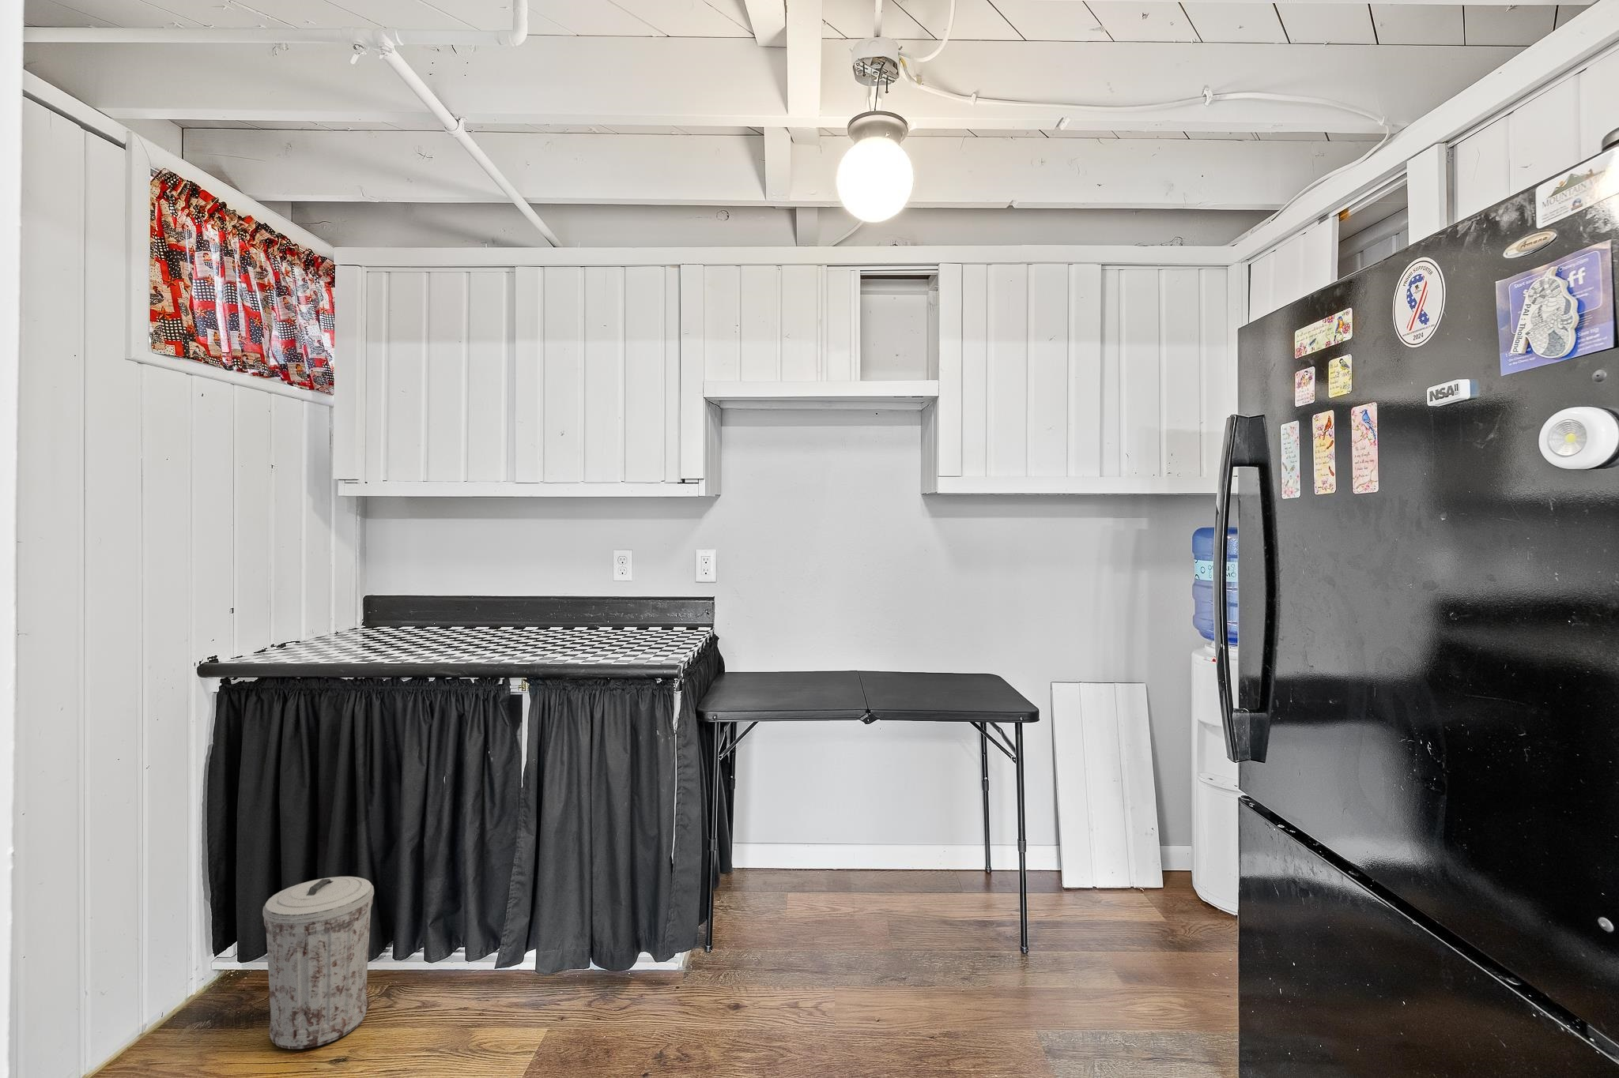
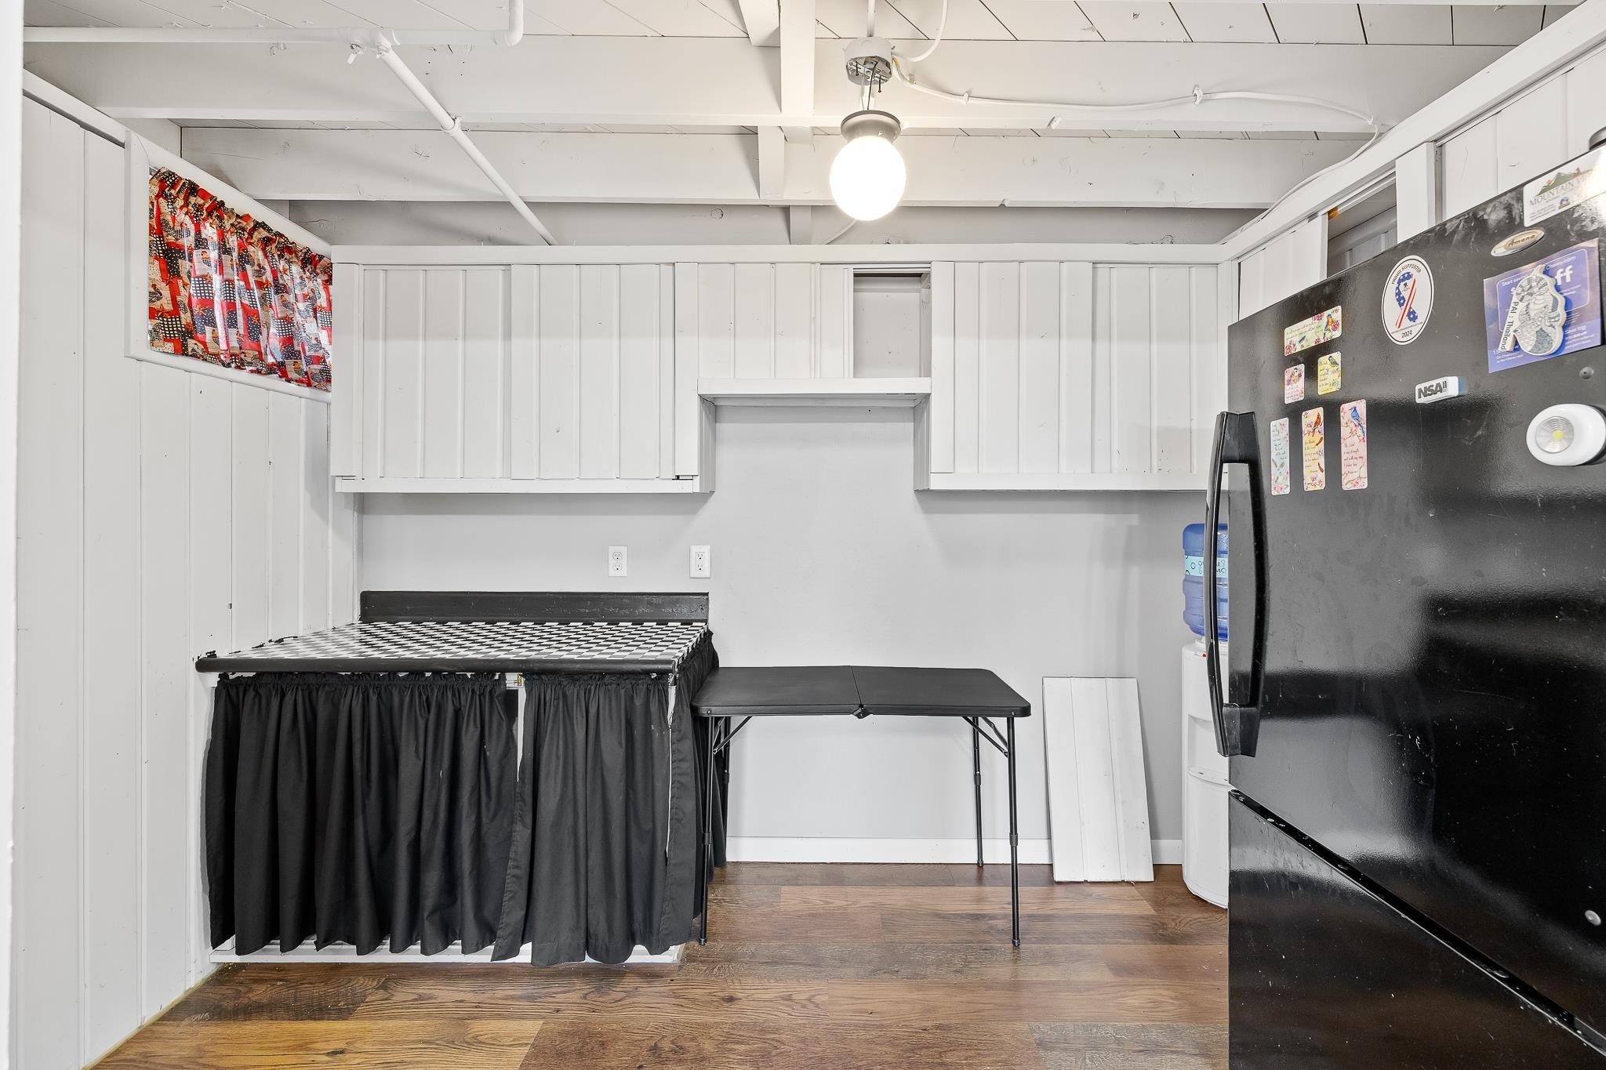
- trash can [261,876,374,1049]
